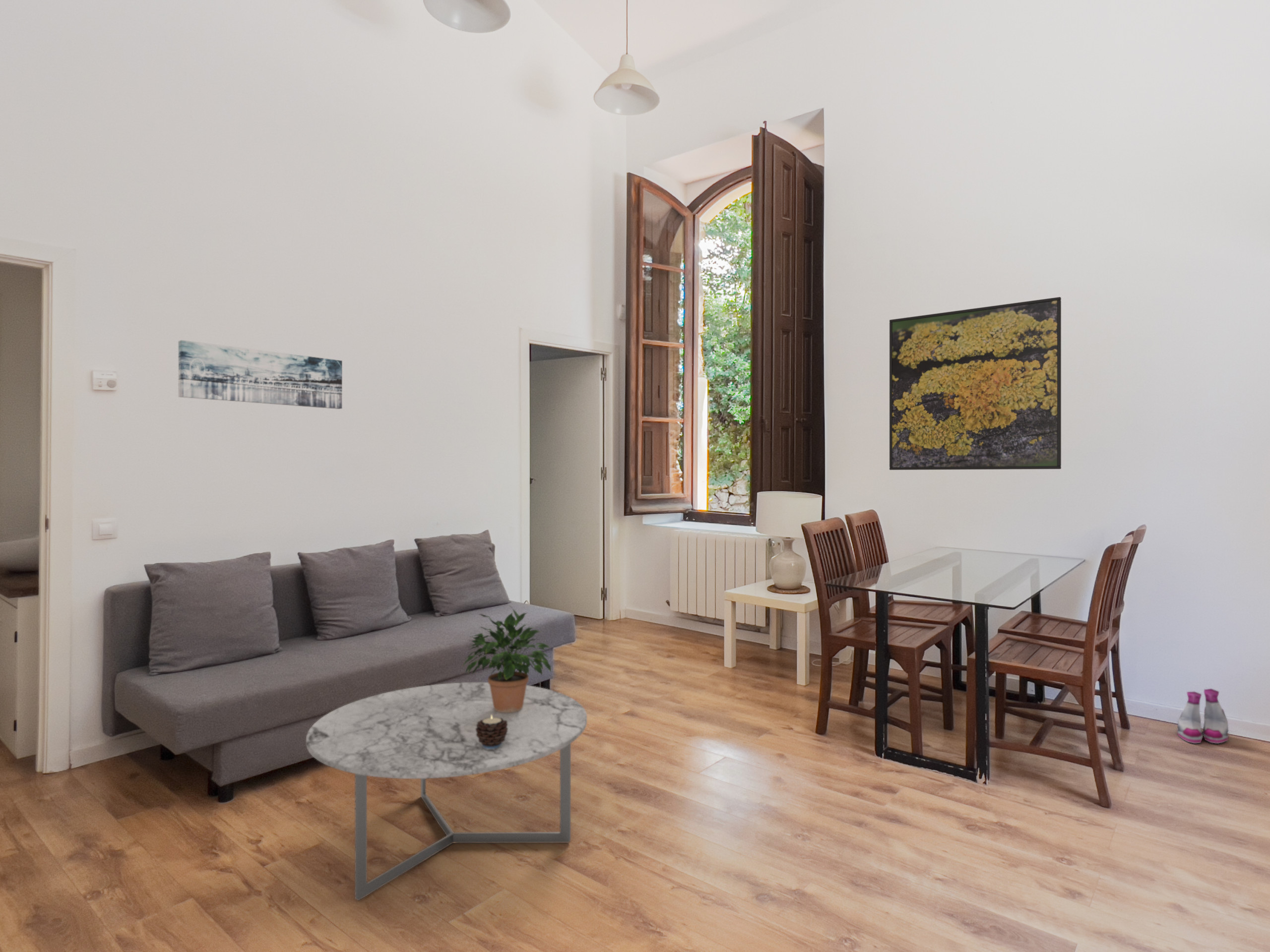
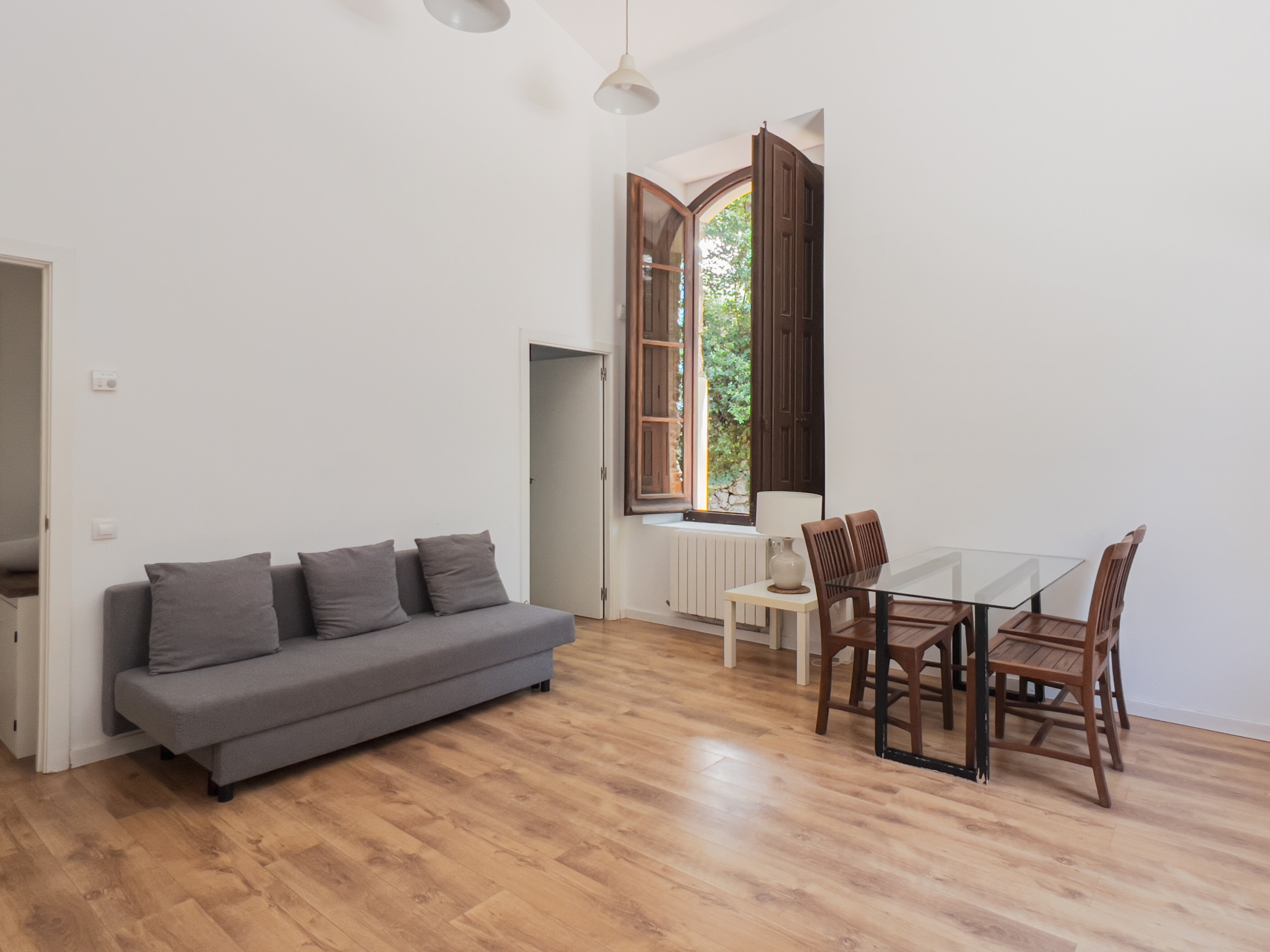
- candle [476,715,508,749]
- boots [1176,688,1230,744]
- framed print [889,297,1062,471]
- potted plant [462,604,552,713]
- coffee table [306,682,587,901]
- wall art [178,340,343,410]
